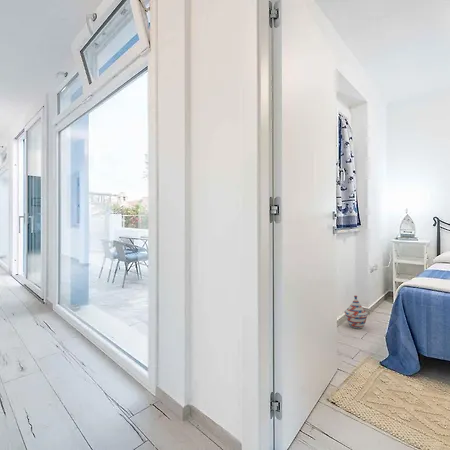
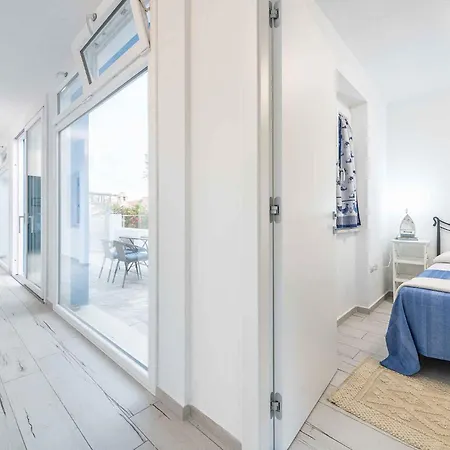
- woven basket [343,295,369,330]
